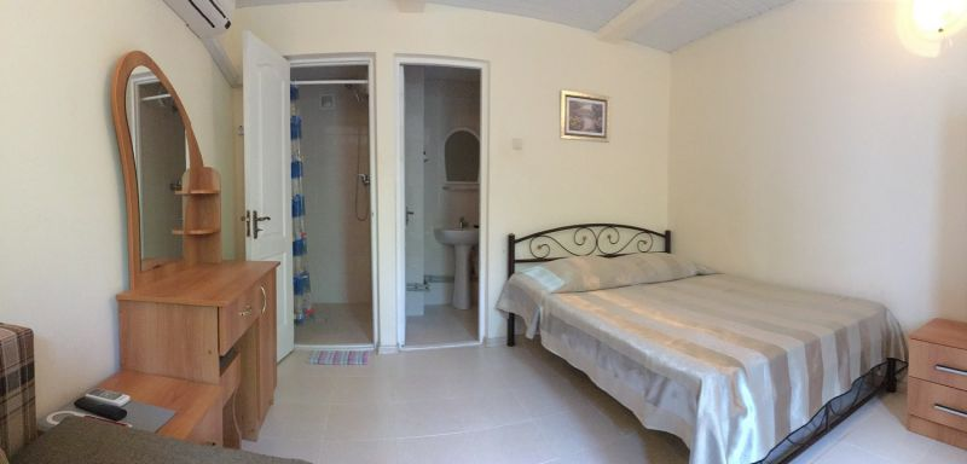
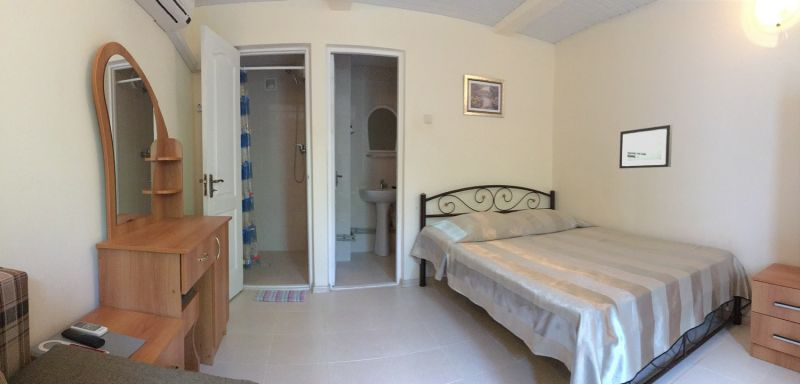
+ wall art [618,124,673,169]
